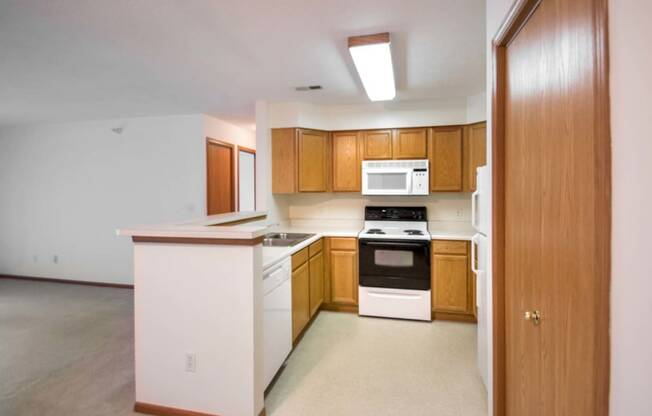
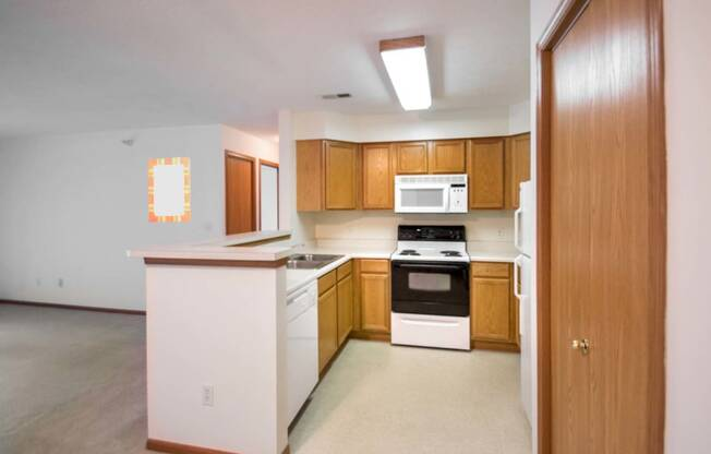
+ home mirror [147,156,192,223]
